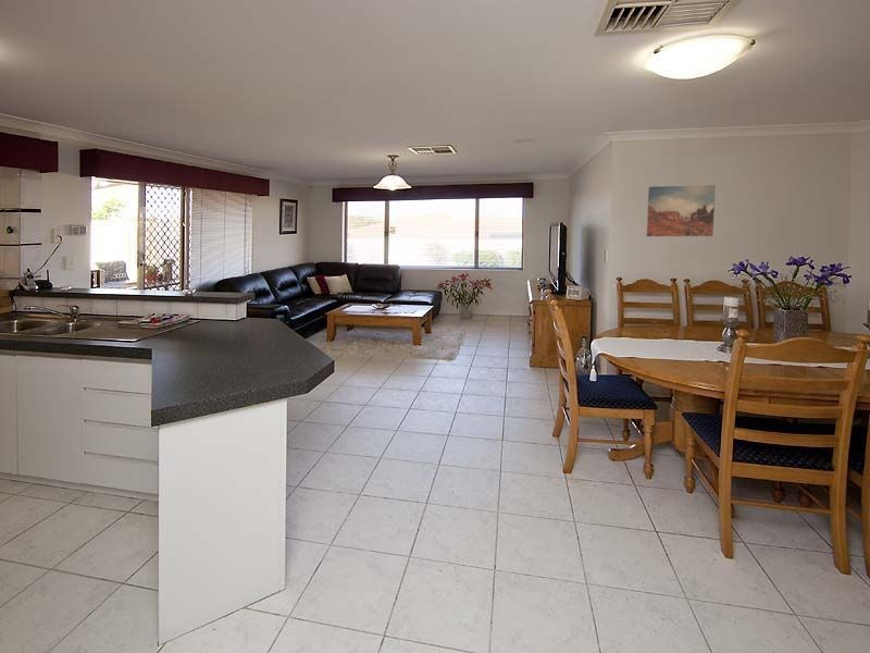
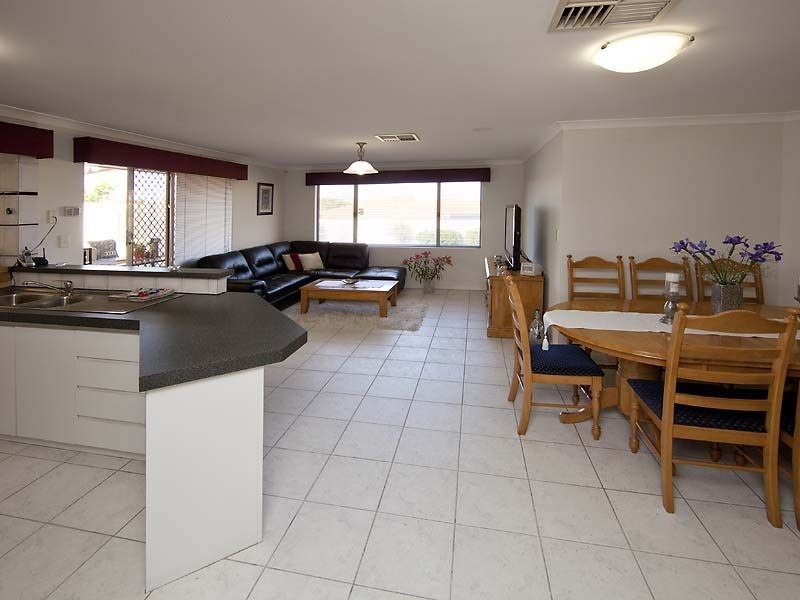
- wall art [646,184,717,237]
